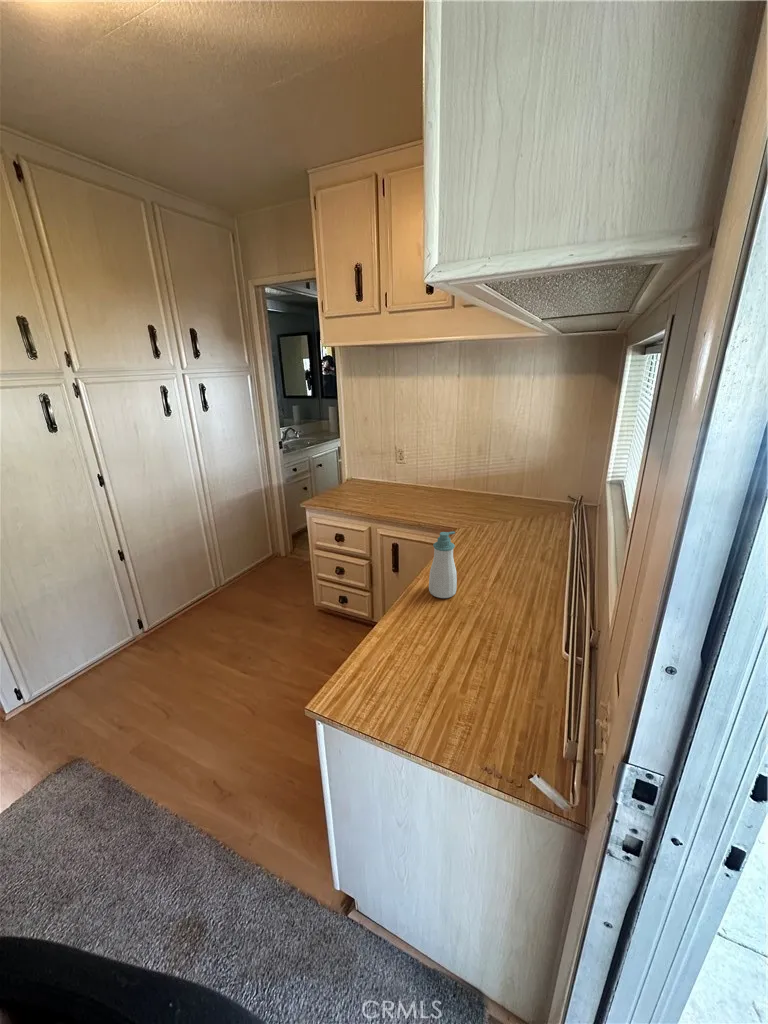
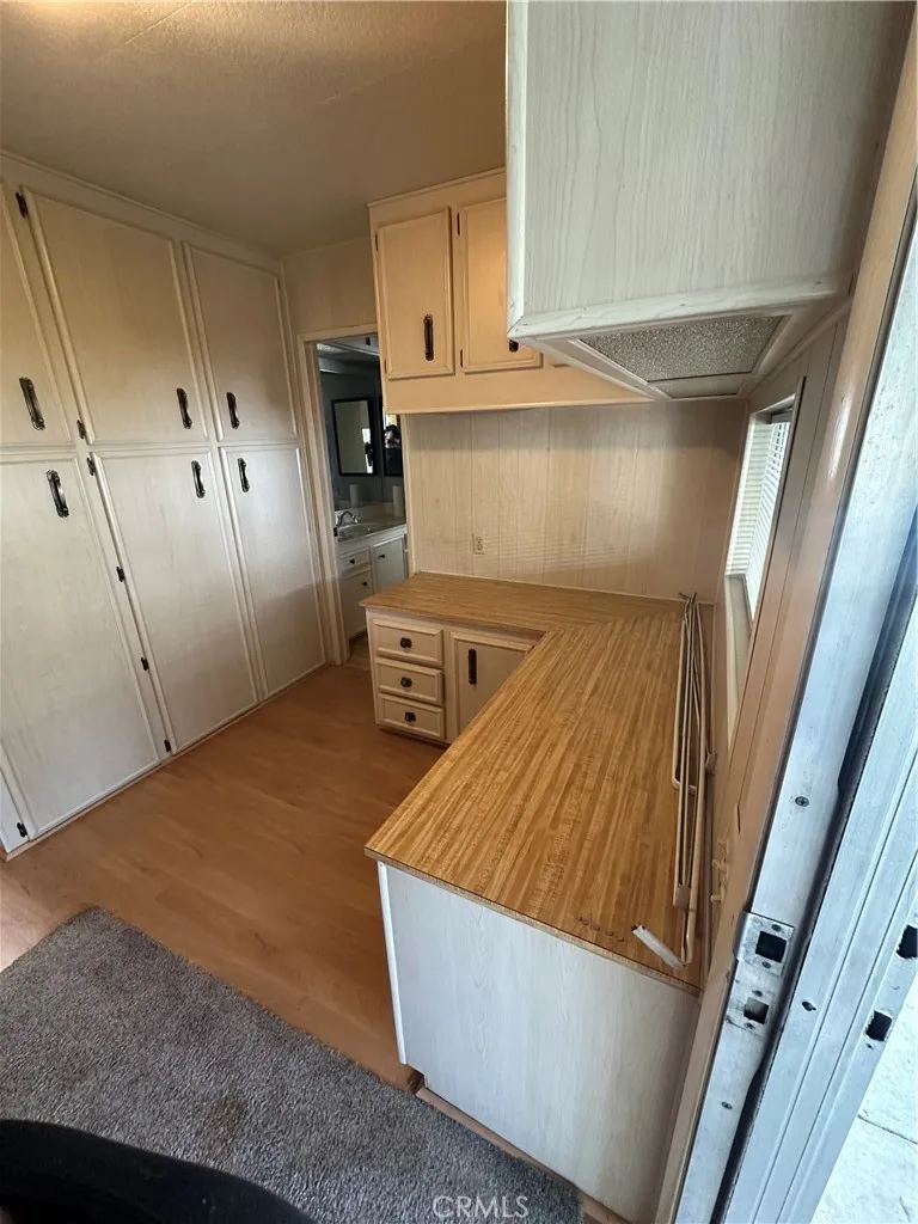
- soap bottle [428,530,458,599]
